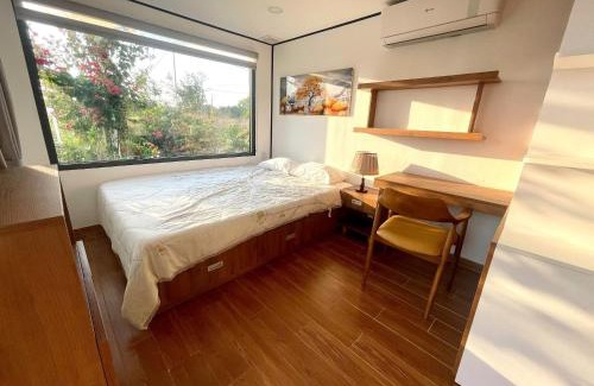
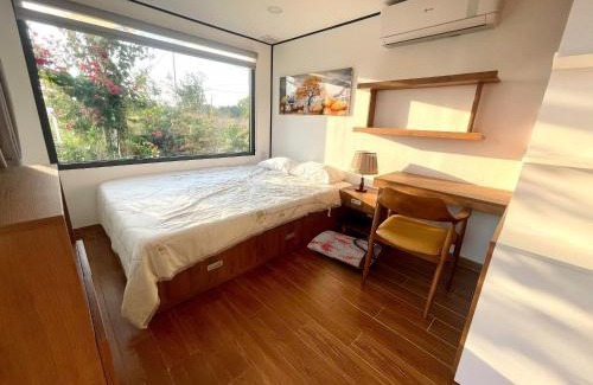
+ bag [306,230,383,274]
